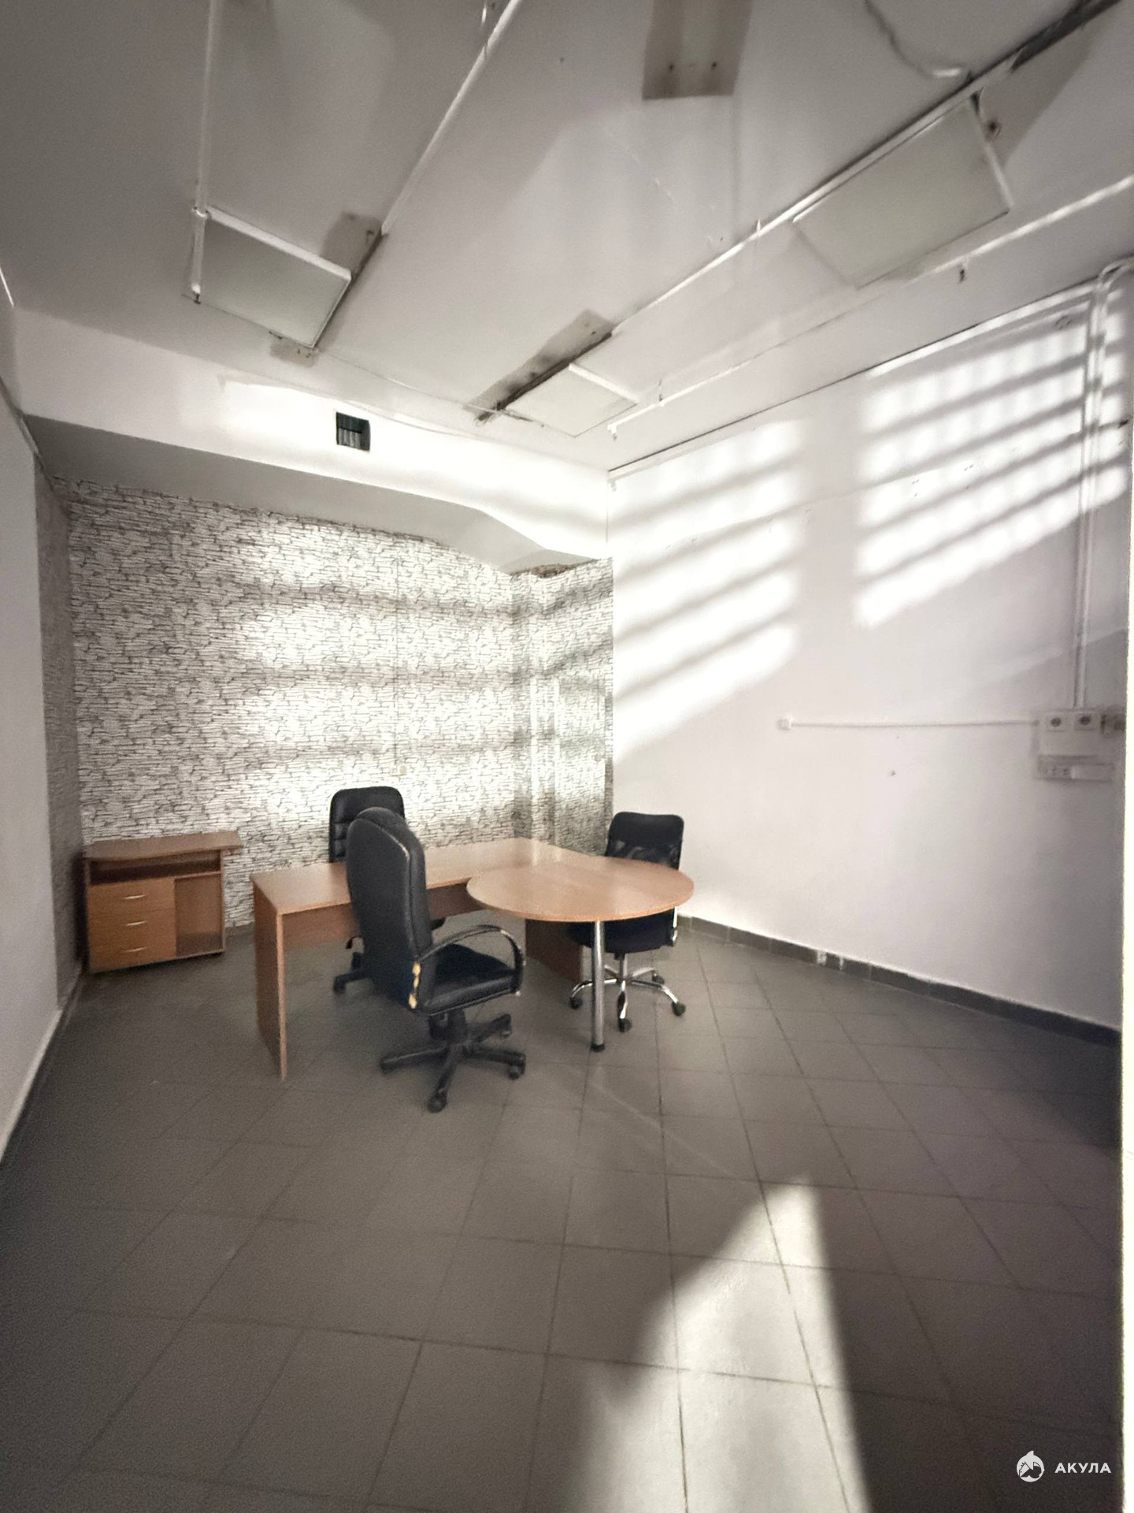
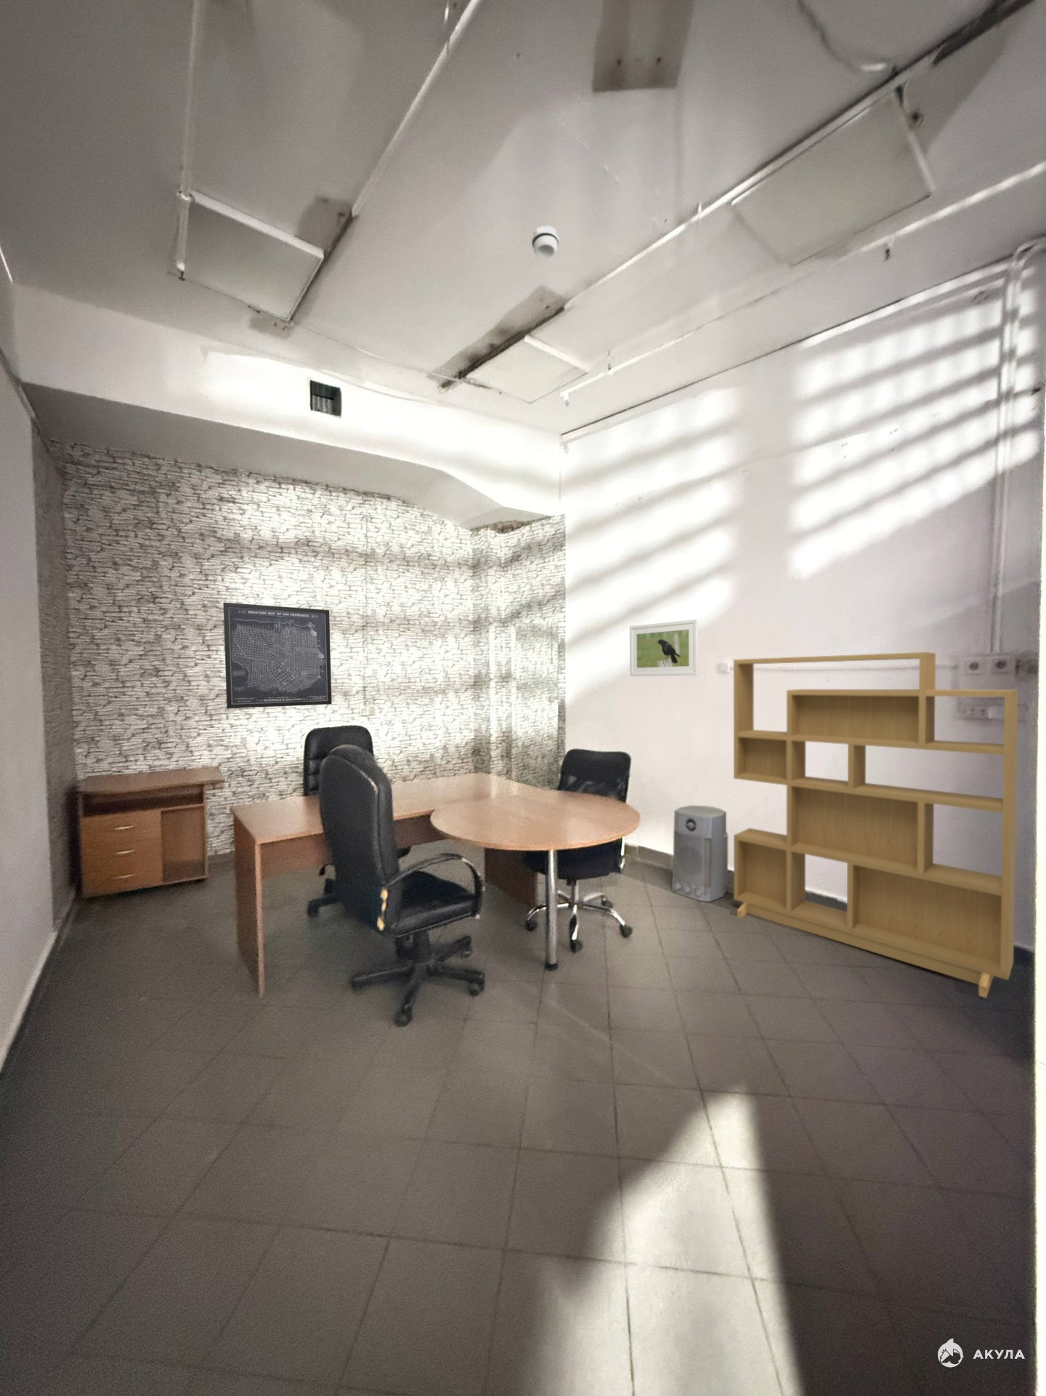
+ smoke detector [531,225,559,259]
+ wall art [222,602,333,709]
+ bookshelf [733,652,1019,999]
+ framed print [630,619,699,677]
+ air purifier [671,805,728,902]
